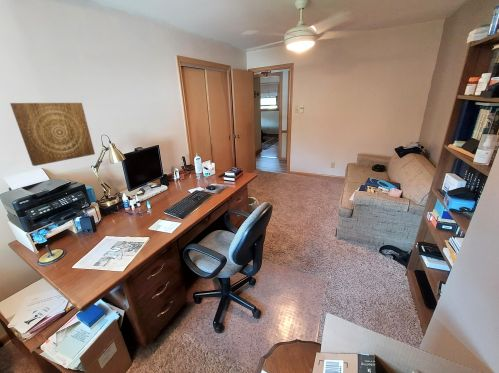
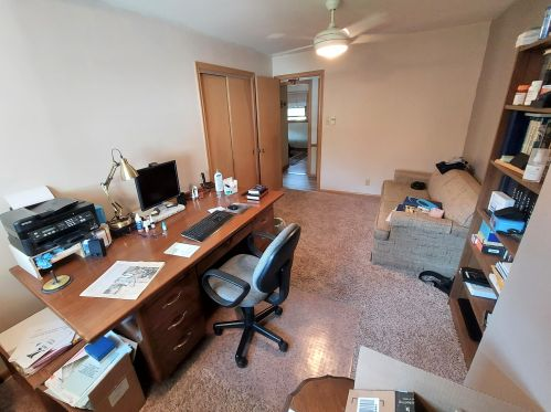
- wall art [9,102,96,167]
